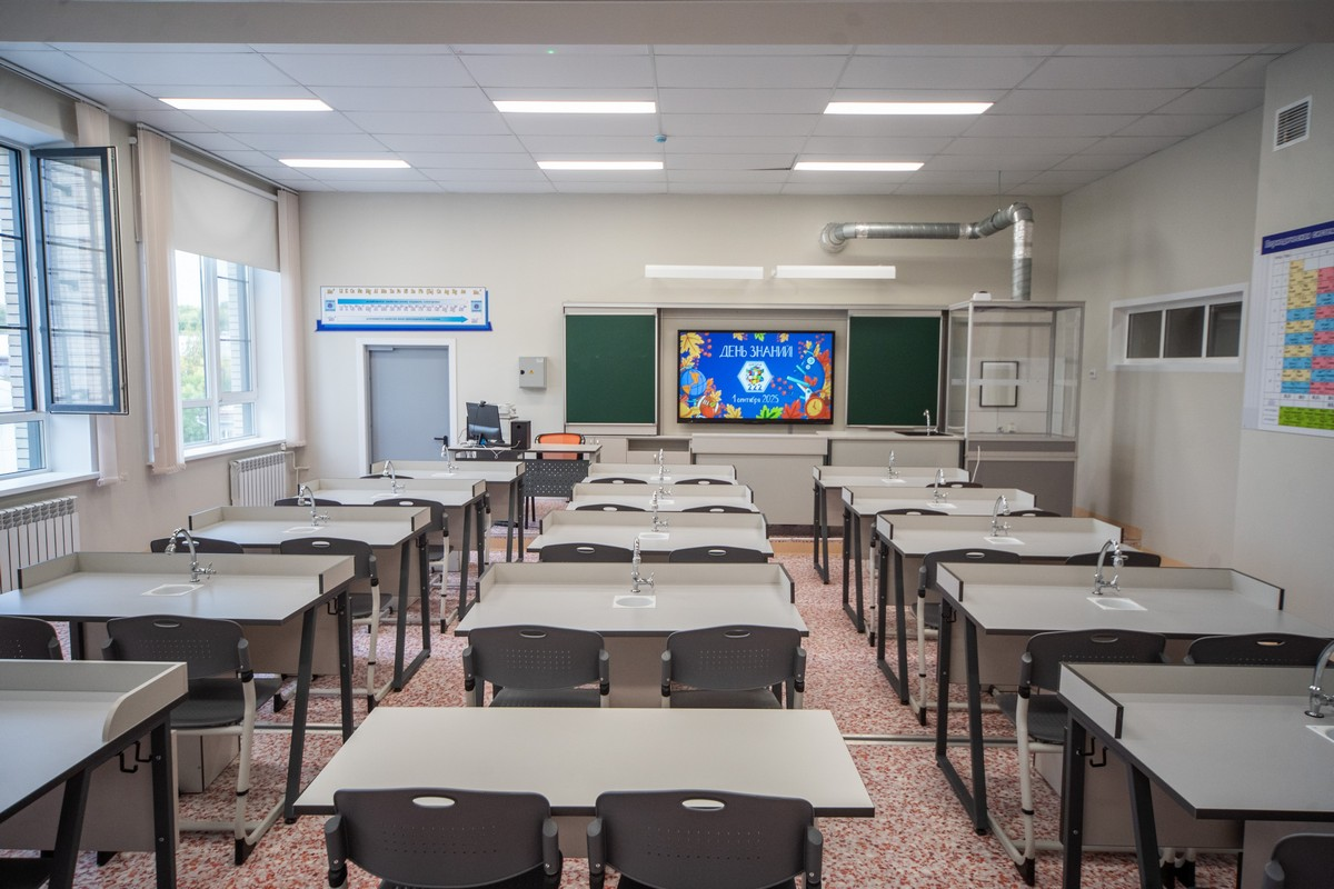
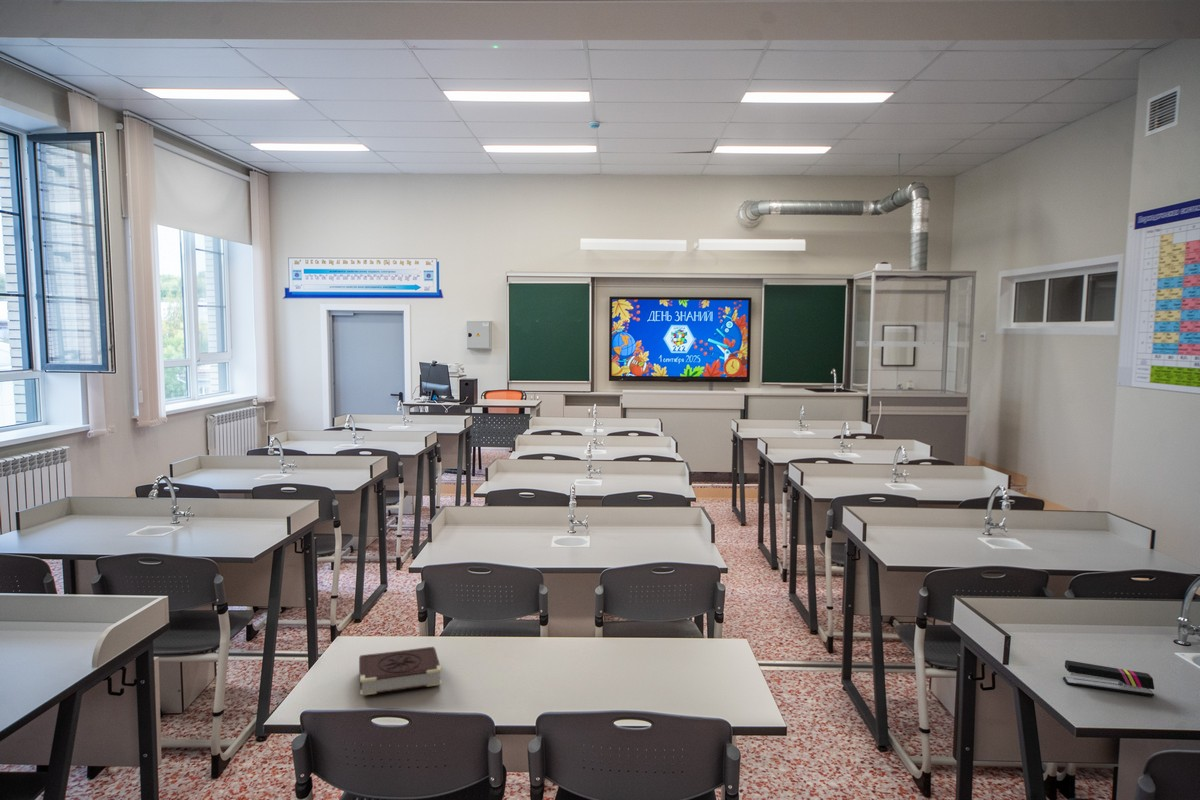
+ stapler [1062,659,1155,697]
+ book [358,646,443,696]
